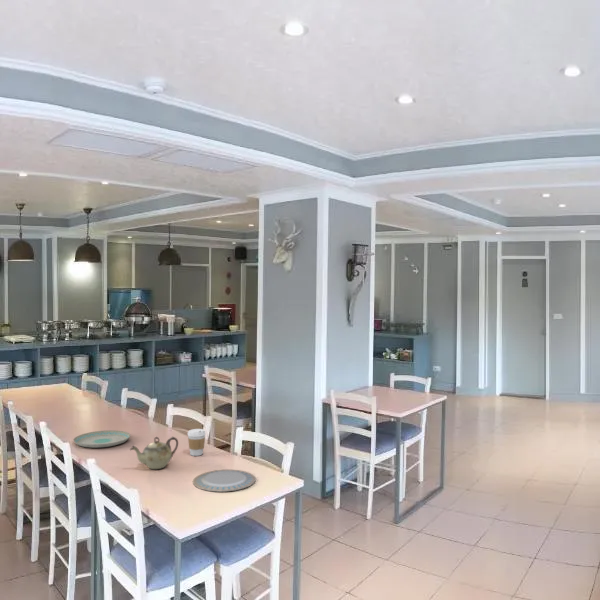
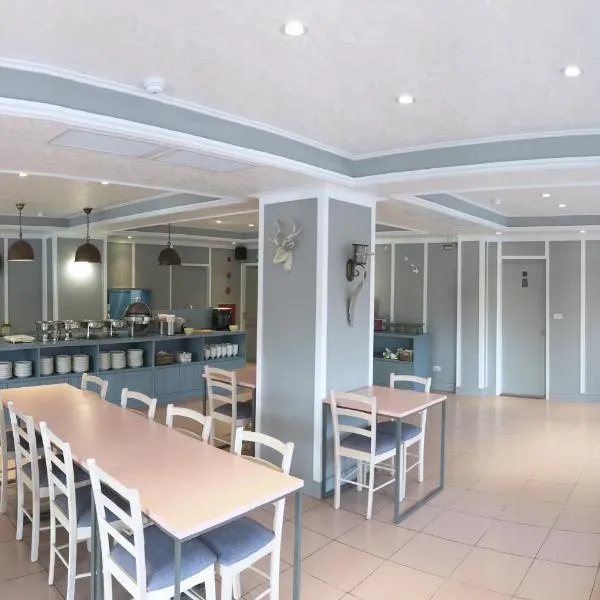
- coffee cup [187,428,206,457]
- chinaware [192,469,257,493]
- plate [73,429,131,449]
- teapot [129,436,179,470]
